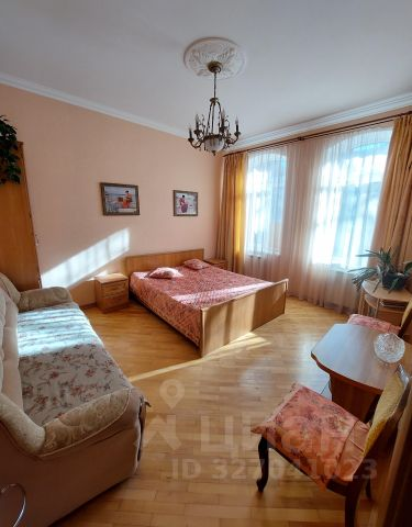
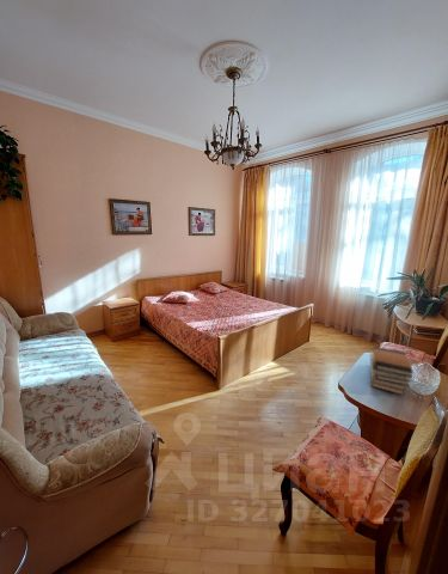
+ book stack [369,346,415,396]
